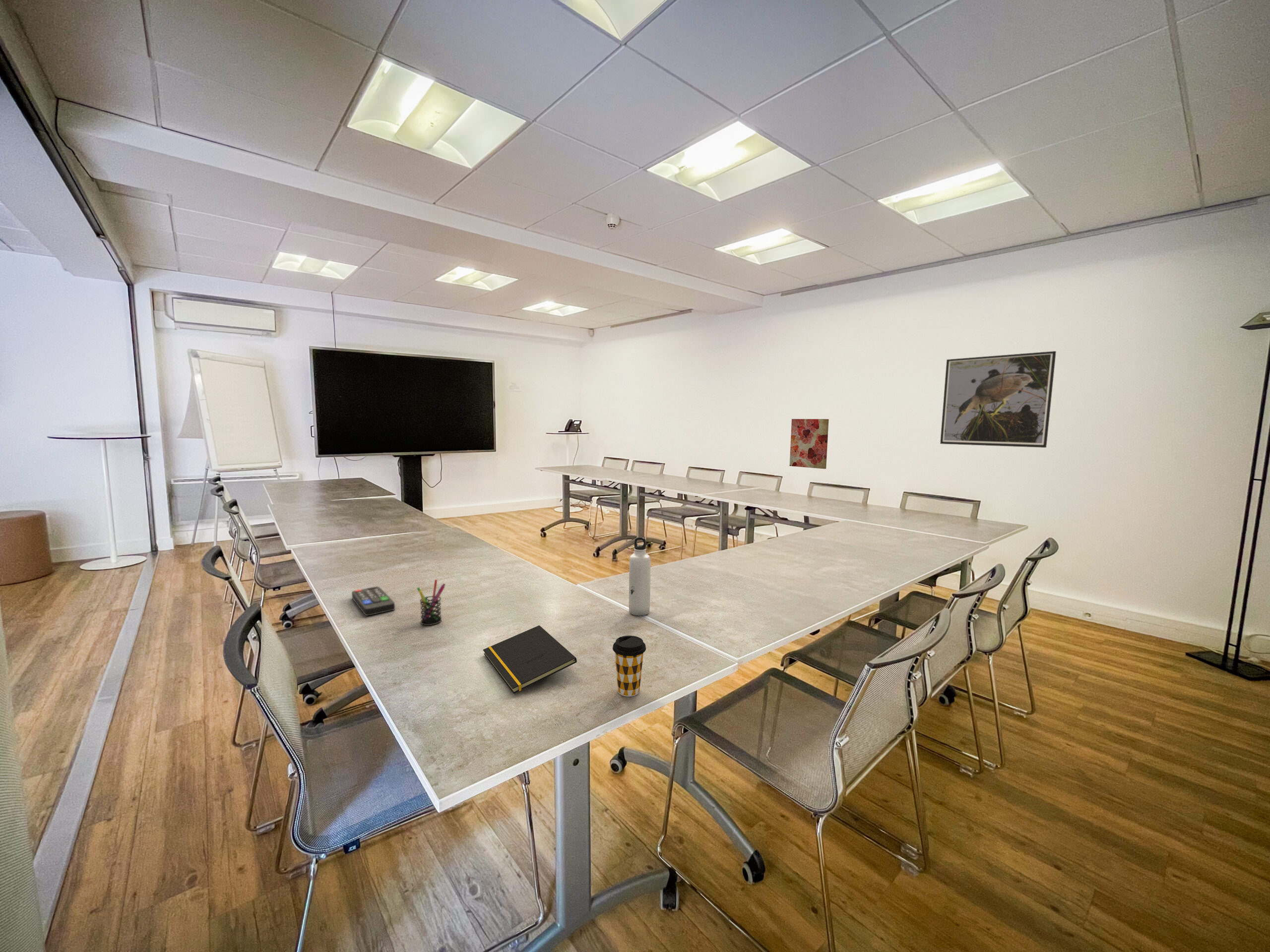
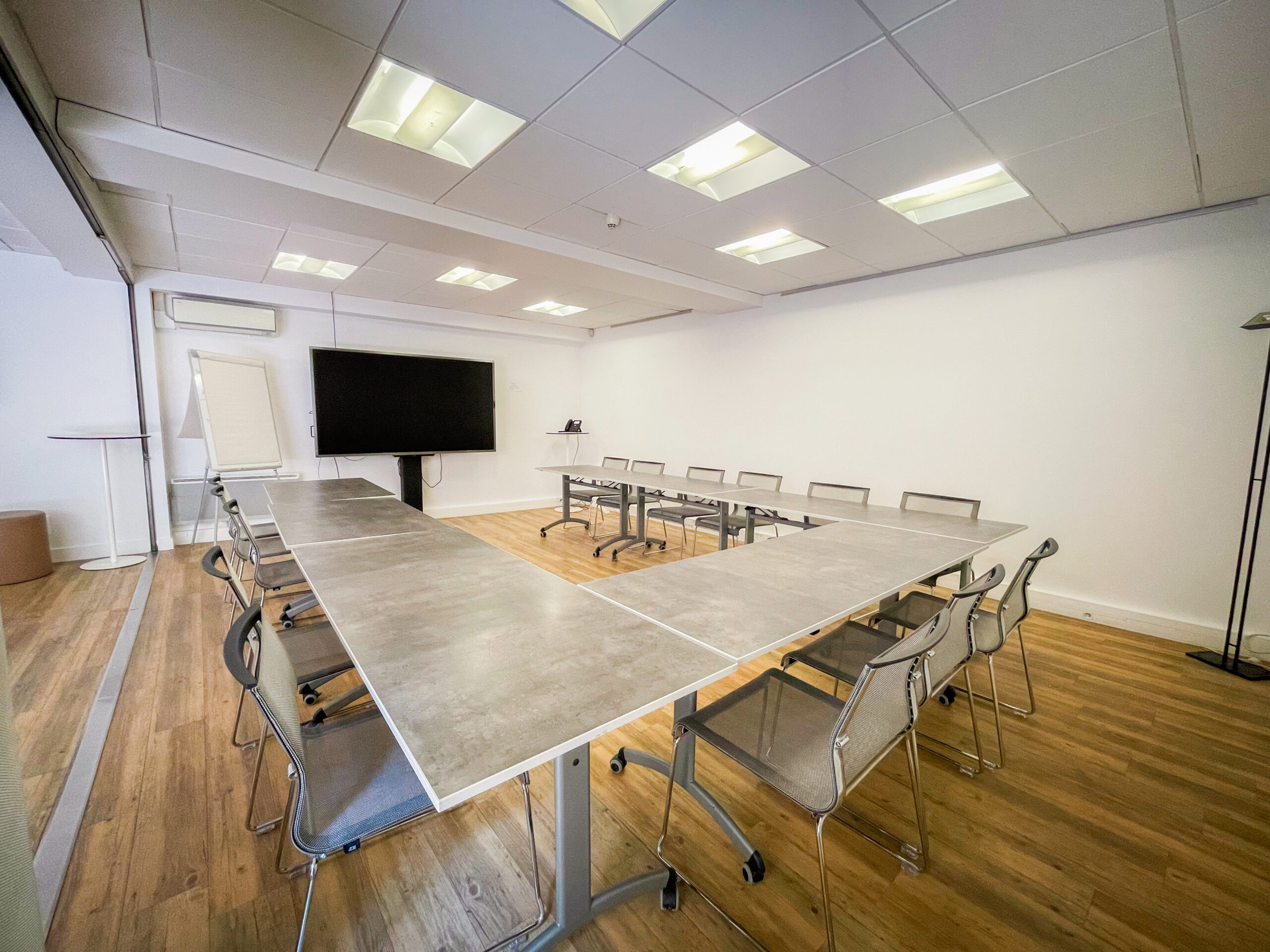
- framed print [940,351,1057,448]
- notepad [482,625,577,694]
- remote control [351,586,395,616]
- water bottle [629,536,651,616]
- coffee cup [612,635,646,697]
- wall art [789,418,829,470]
- pen holder [416,579,446,626]
